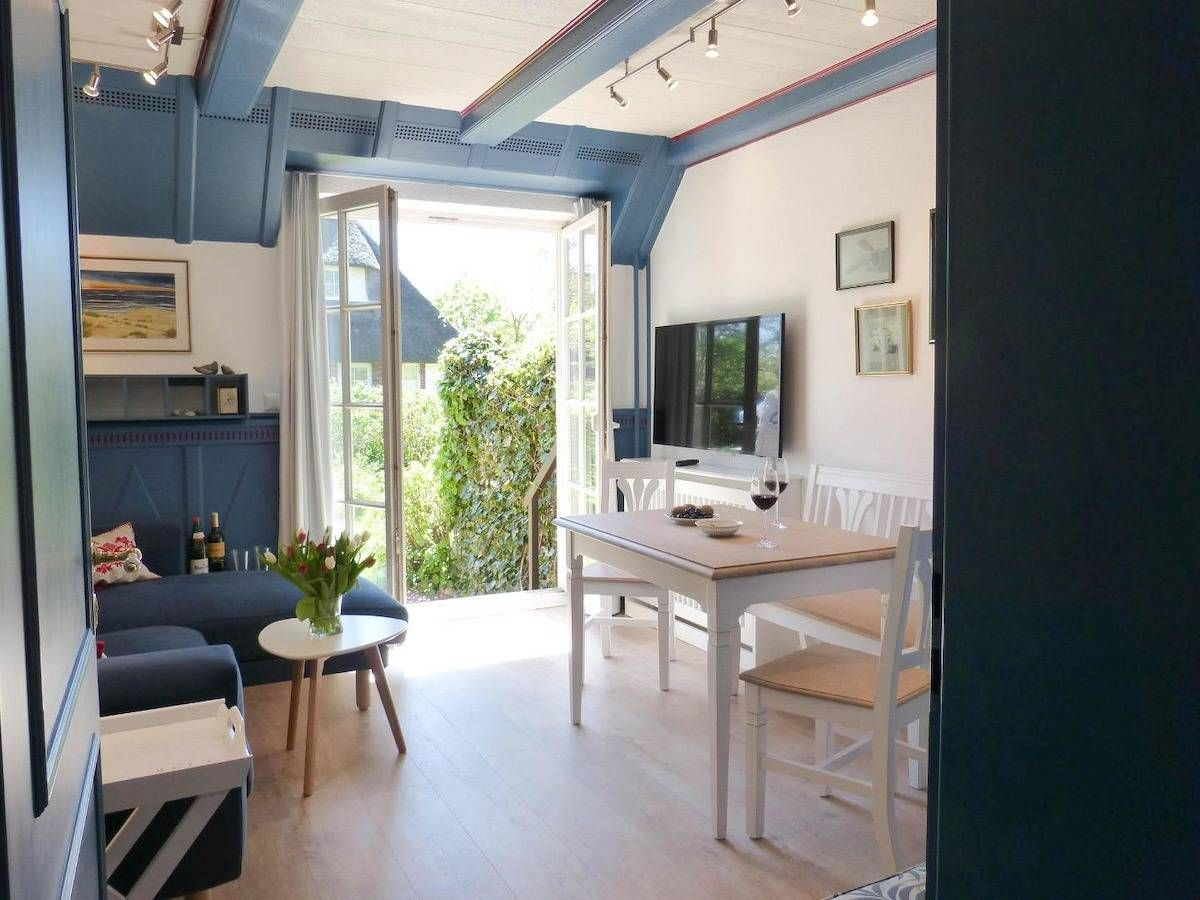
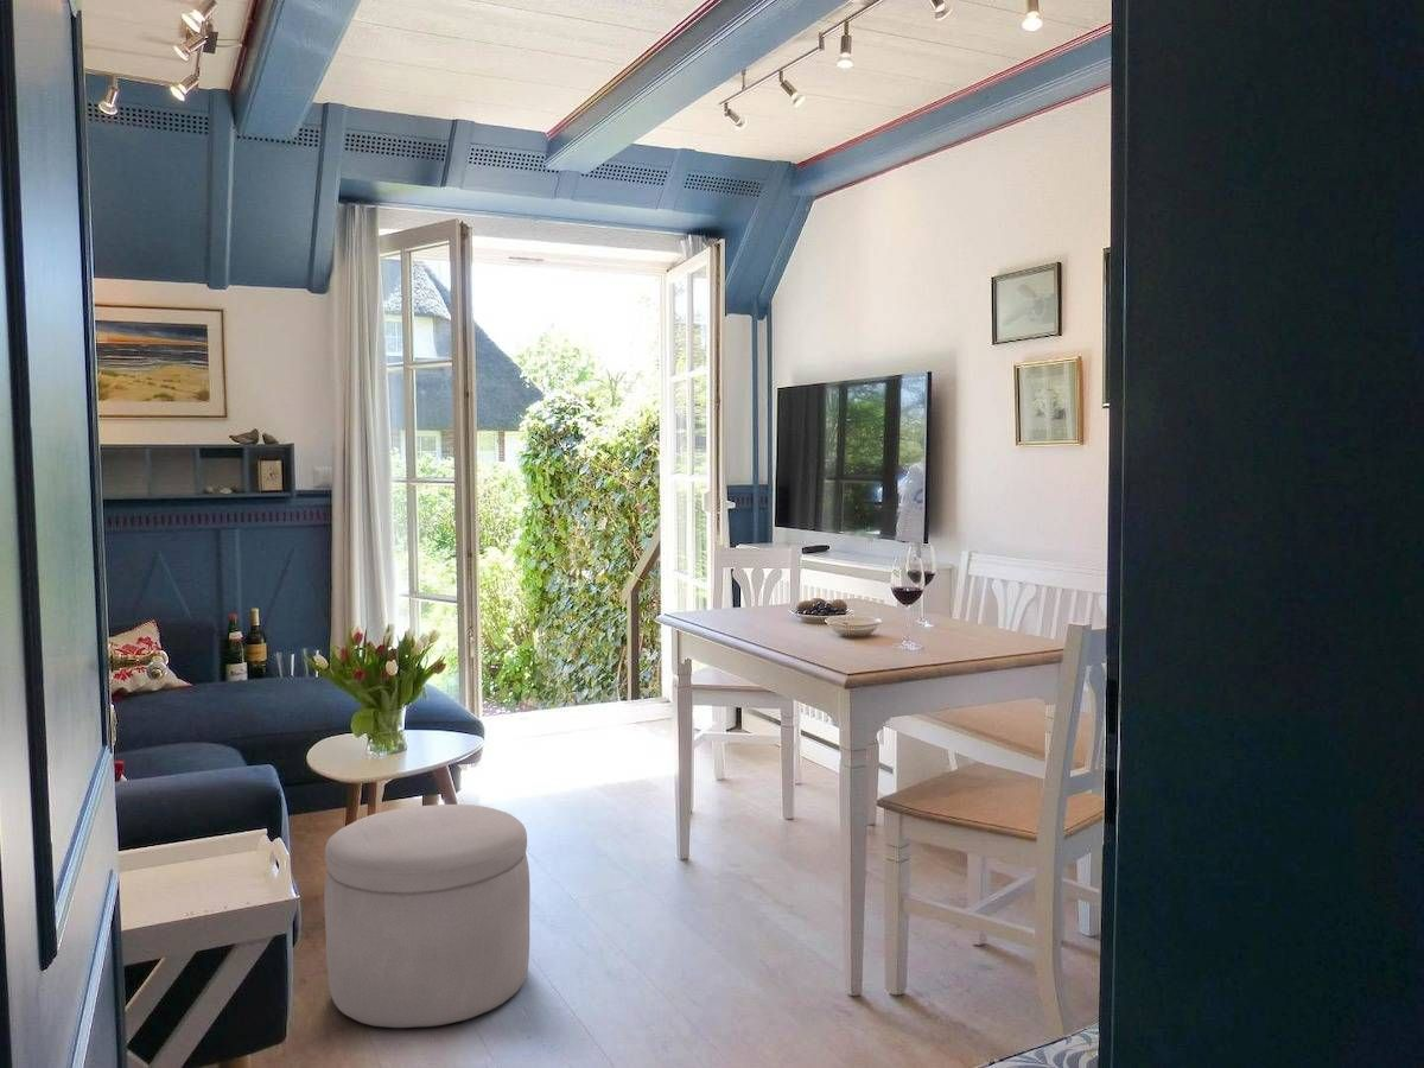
+ ottoman [323,803,532,1029]
